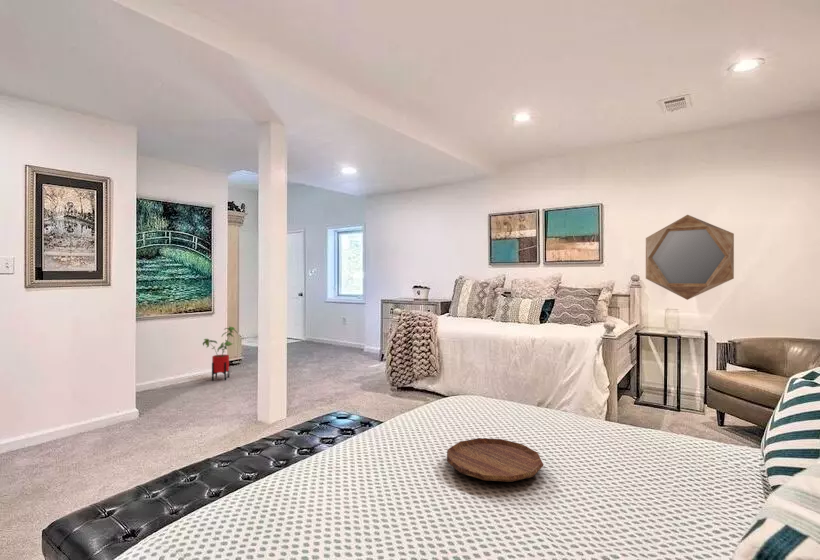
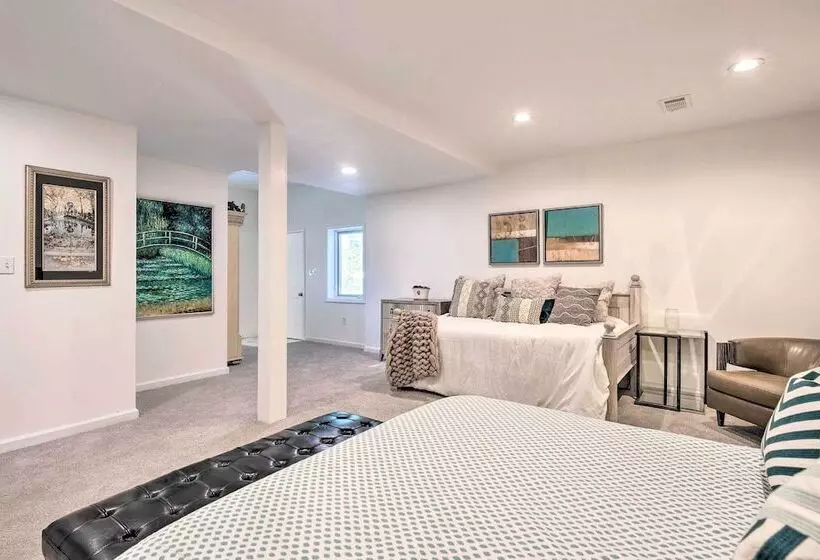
- house plant [202,326,238,382]
- tray [446,437,544,483]
- home mirror [645,214,735,301]
